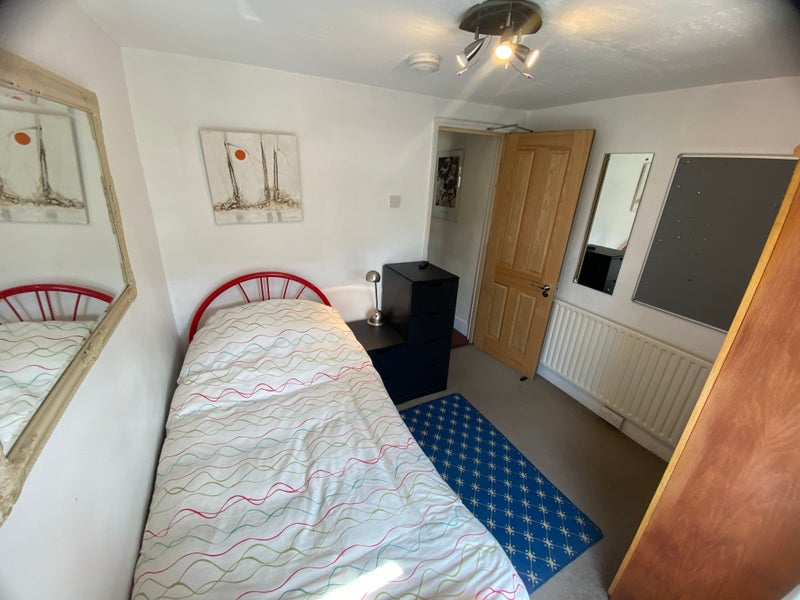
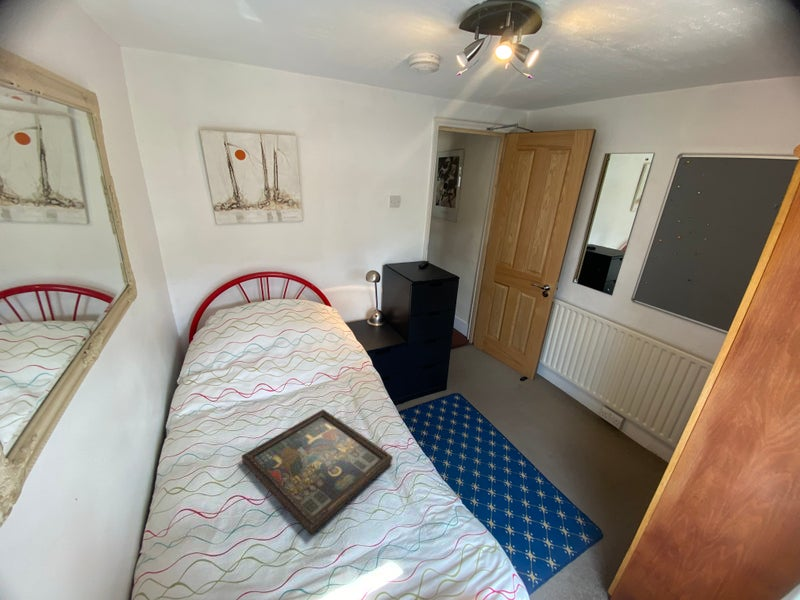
+ decorative tray [241,409,394,535]
